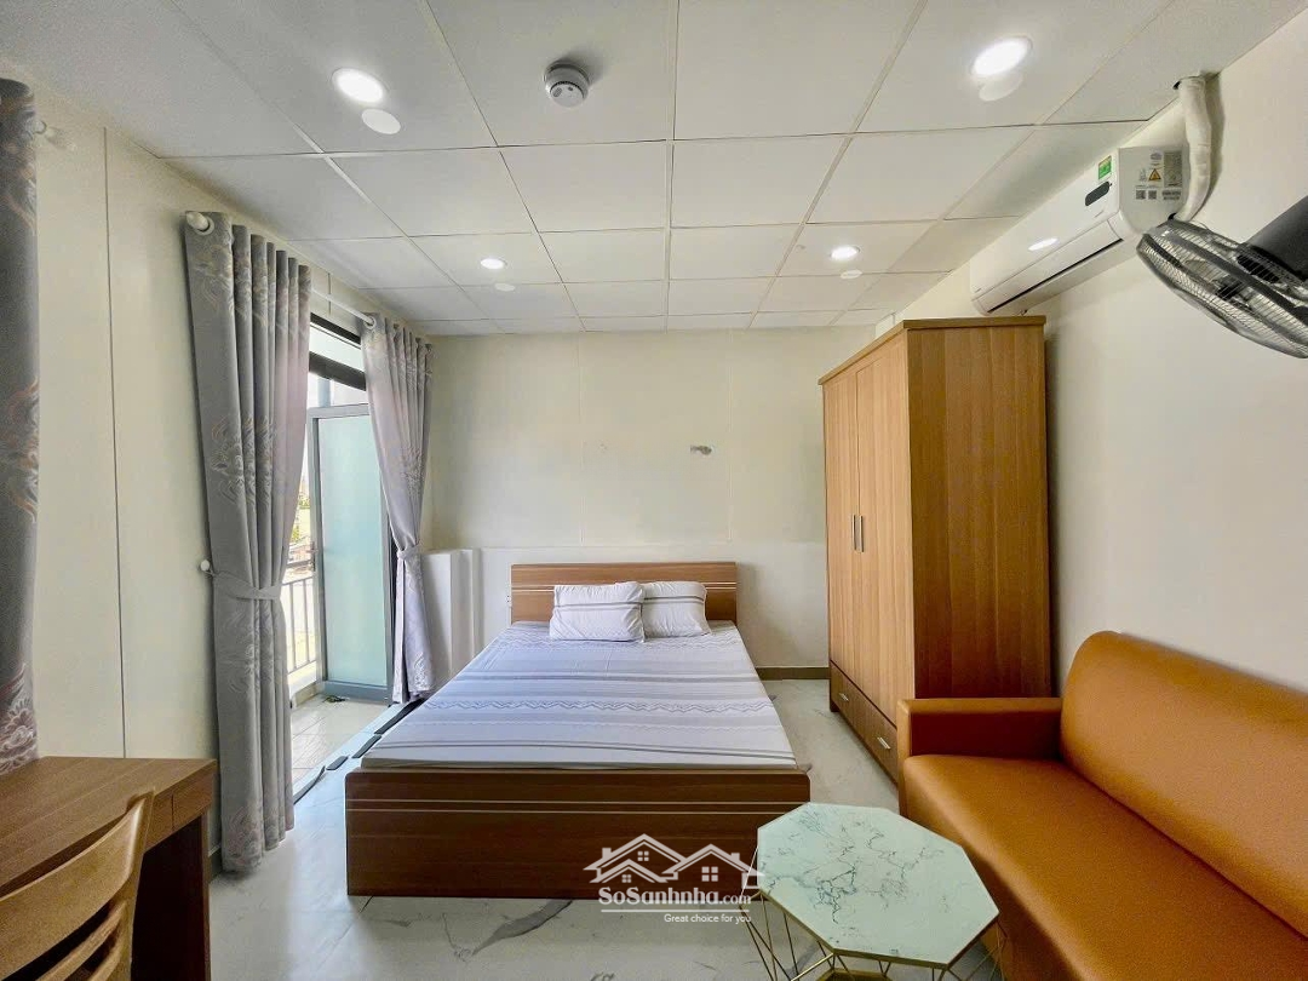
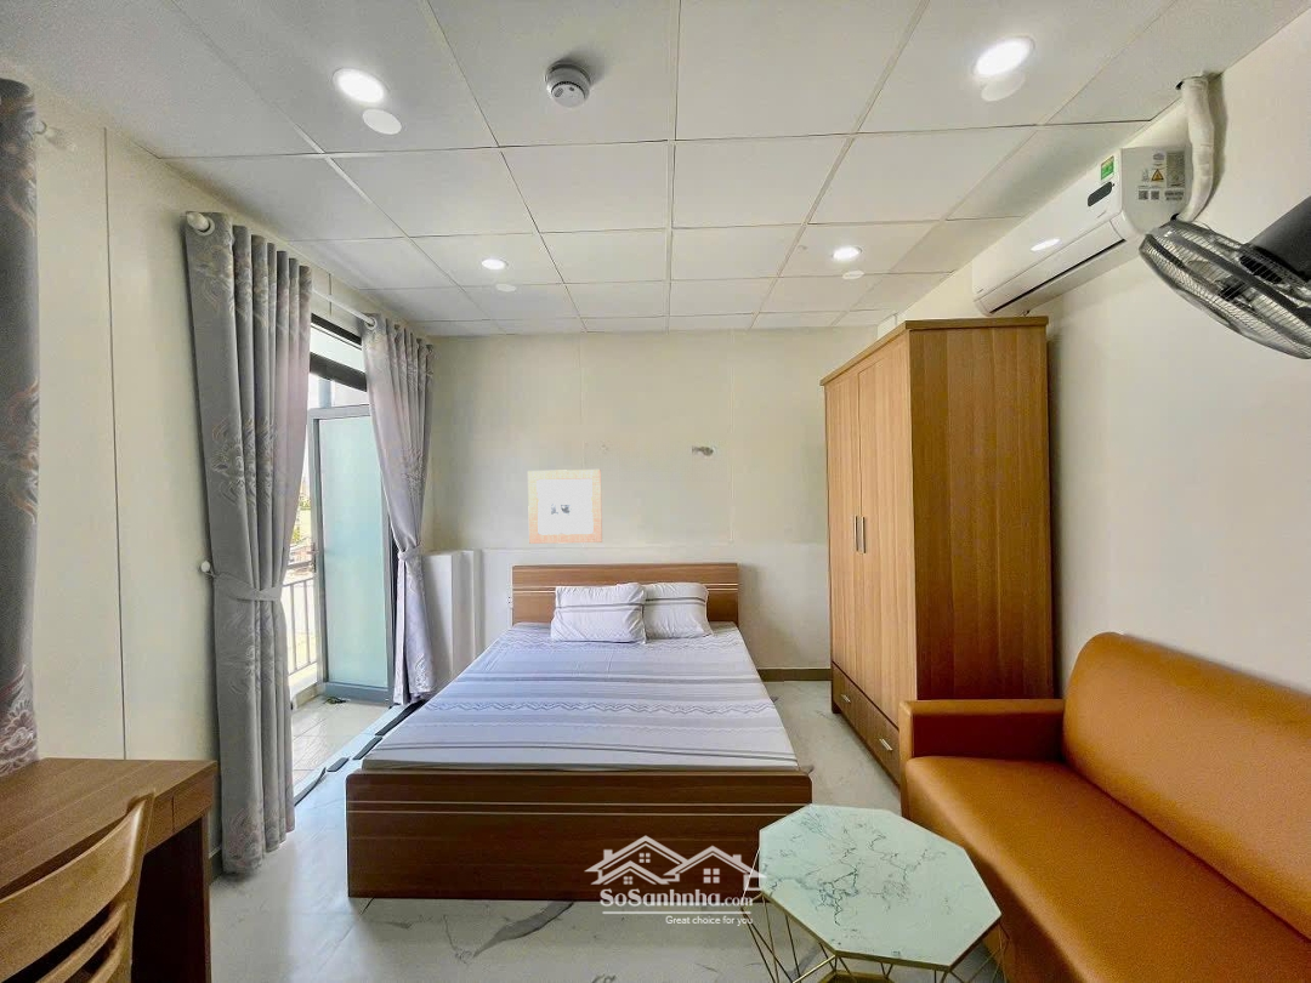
+ wall art [527,468,603,545]
